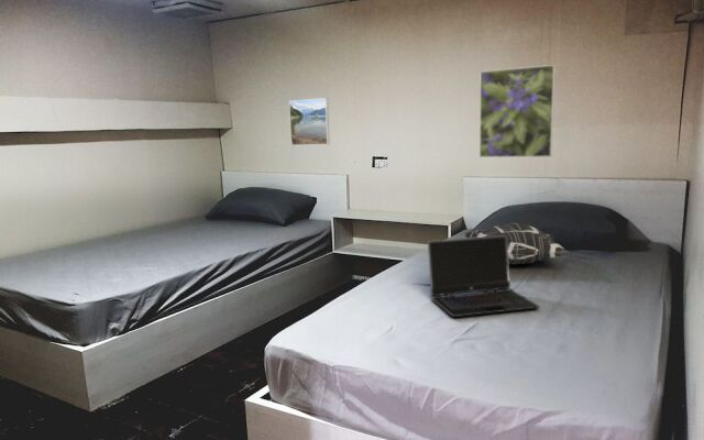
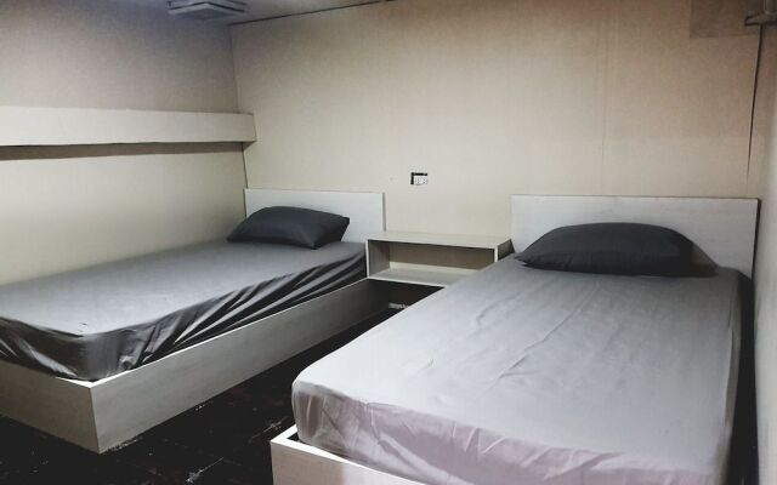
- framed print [288,97,331,146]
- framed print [479,64,557,158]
- laptop computer [427,235,541,318]
- decorative pillow [464,221,571,265]
